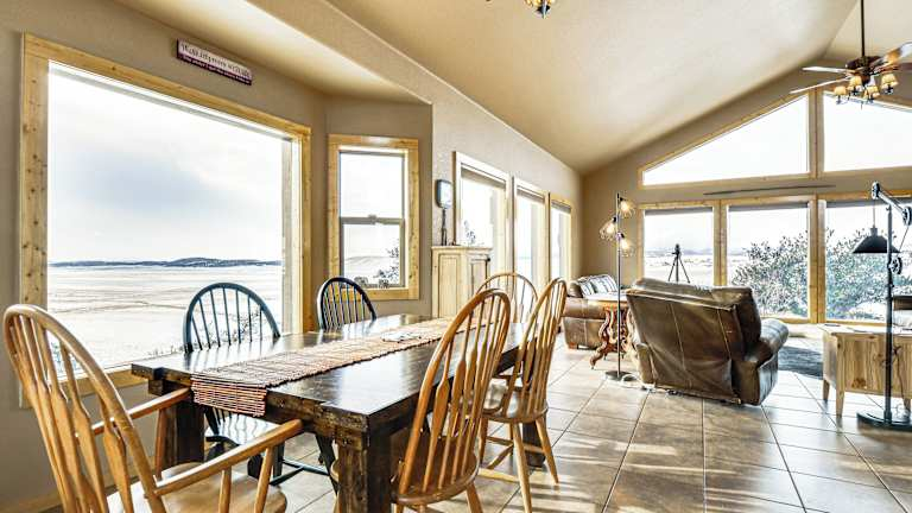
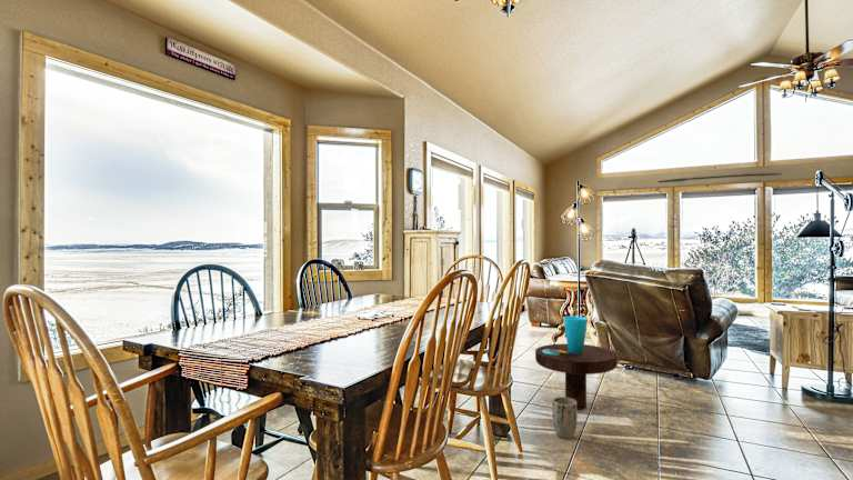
+ side table [534,314,619,411]
+ plant pot [551,396,579,440]
